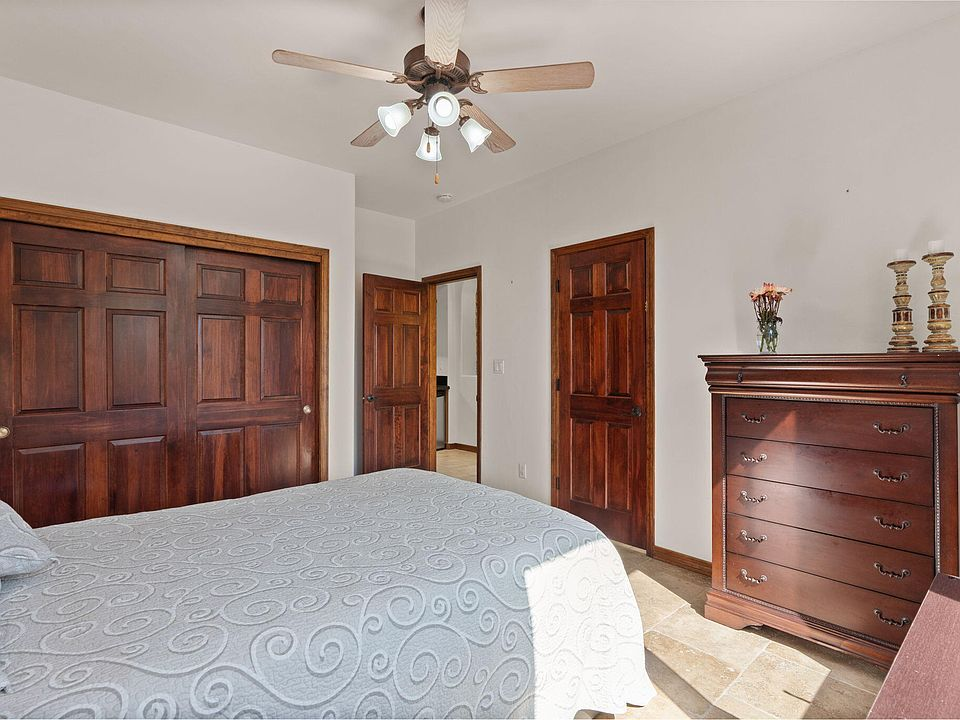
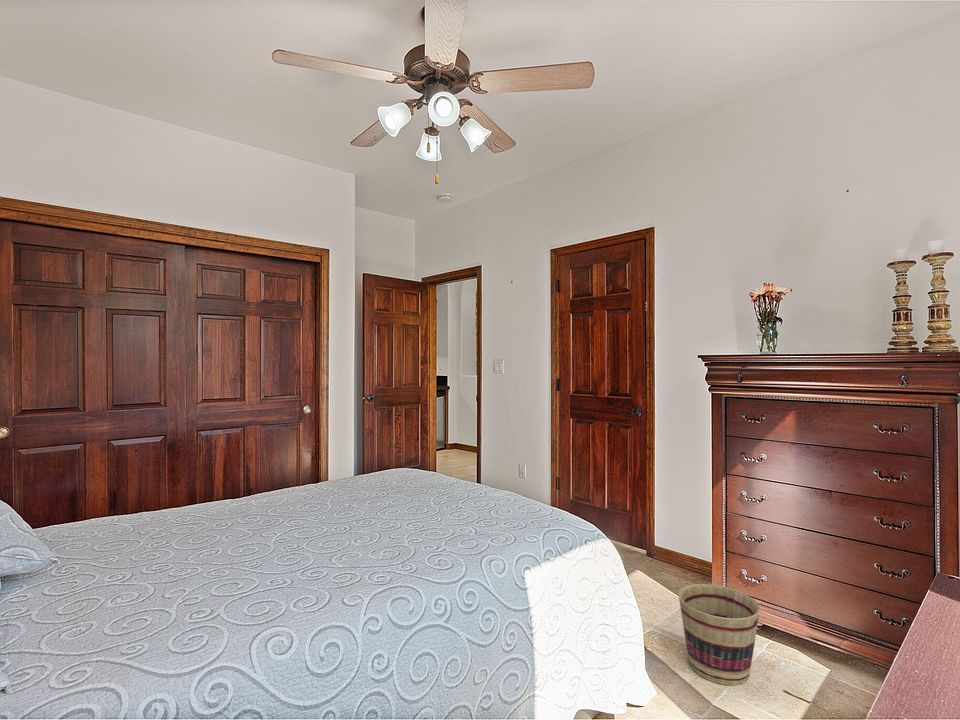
+ basket [677,583,761,686]
